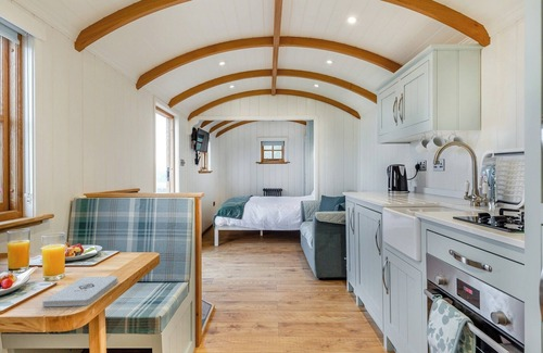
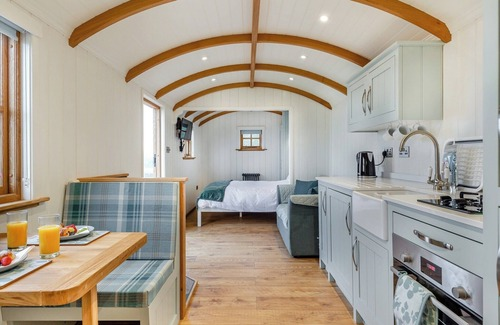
- notepad [41,275,119,307]
